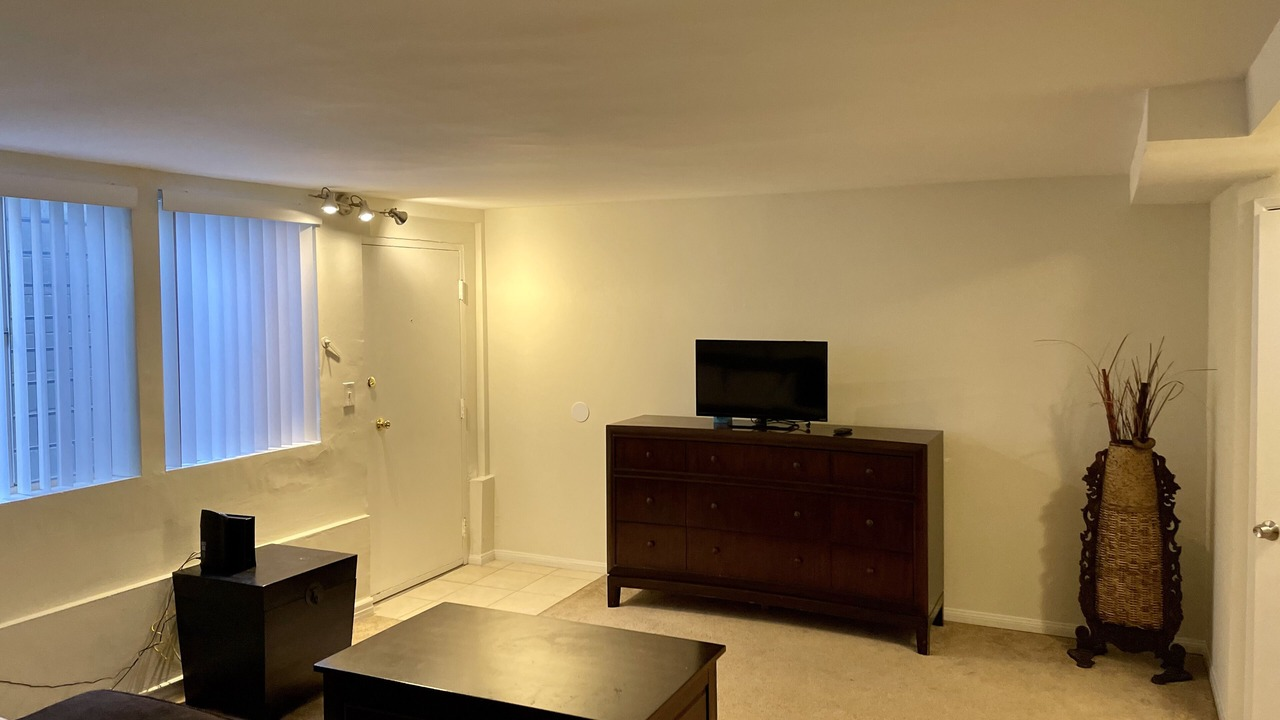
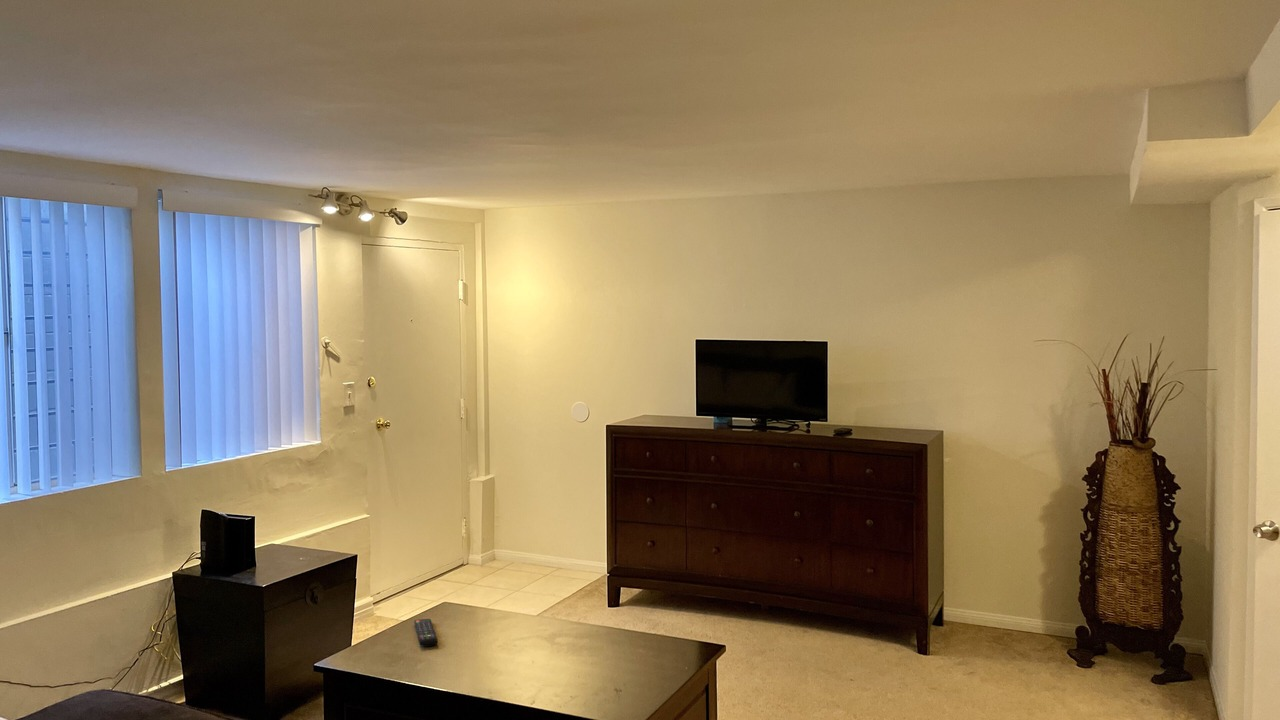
+ remote control [413,618,439,647]
